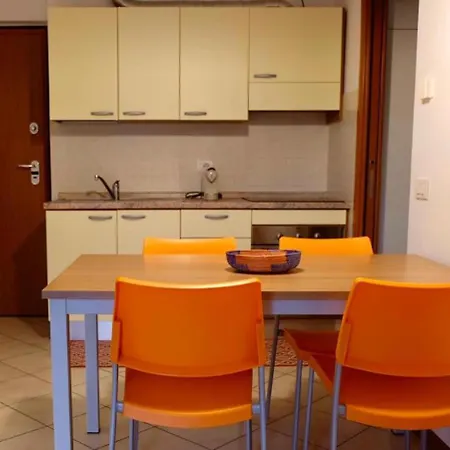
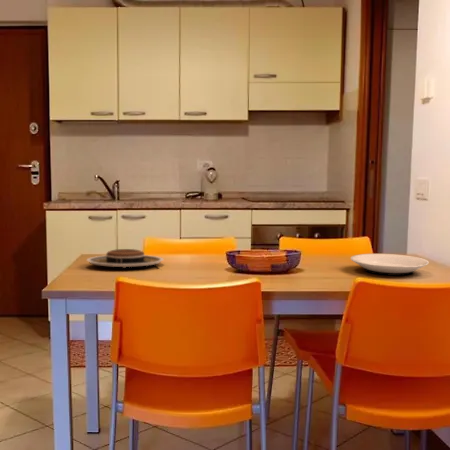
+ plate [350,253,430,277]
+ plate [86,248,165,269]
